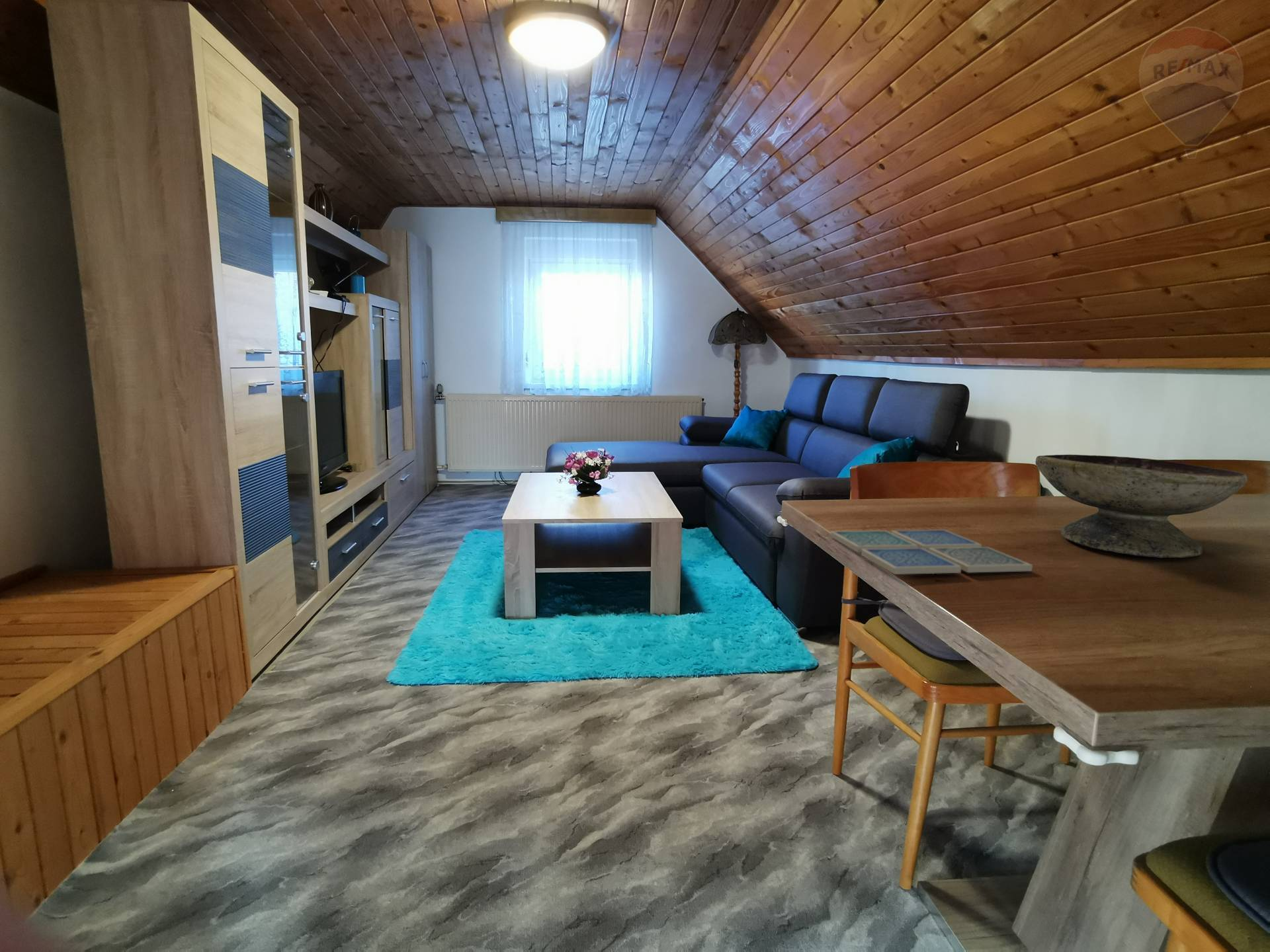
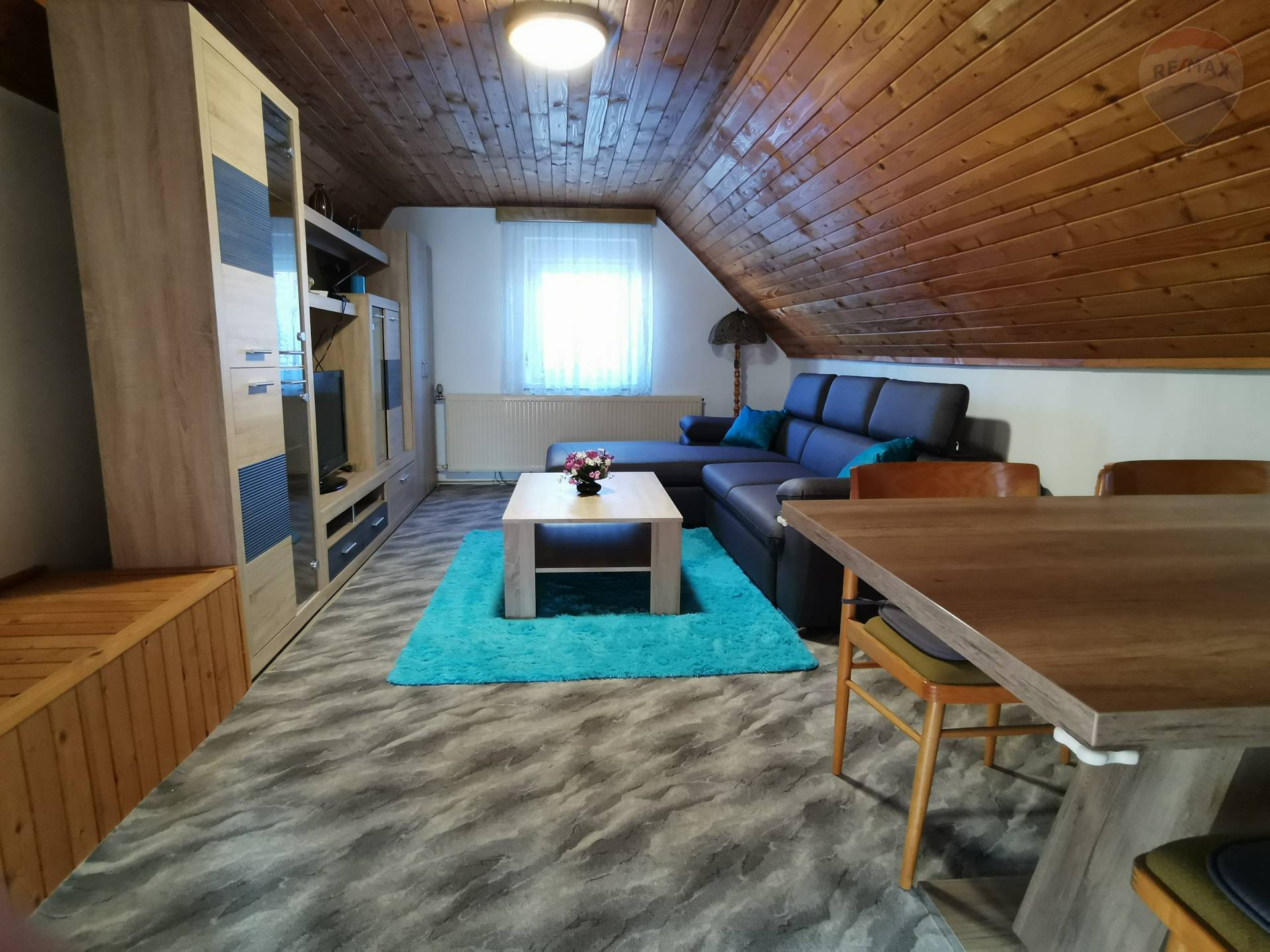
- decorative bowl [1035,454,1248,559]
- drink coaster [830,529,1033,575]
